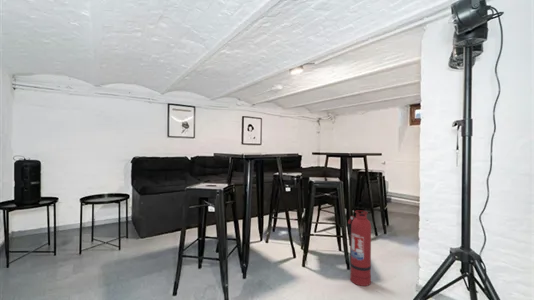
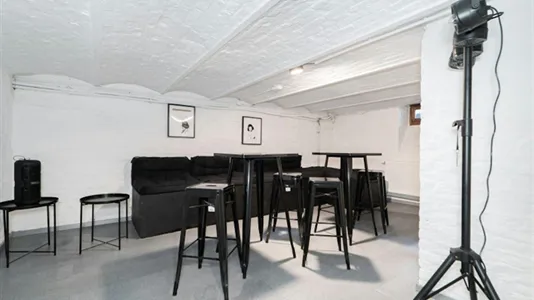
- fire extinguisher [347,210,372,287]
